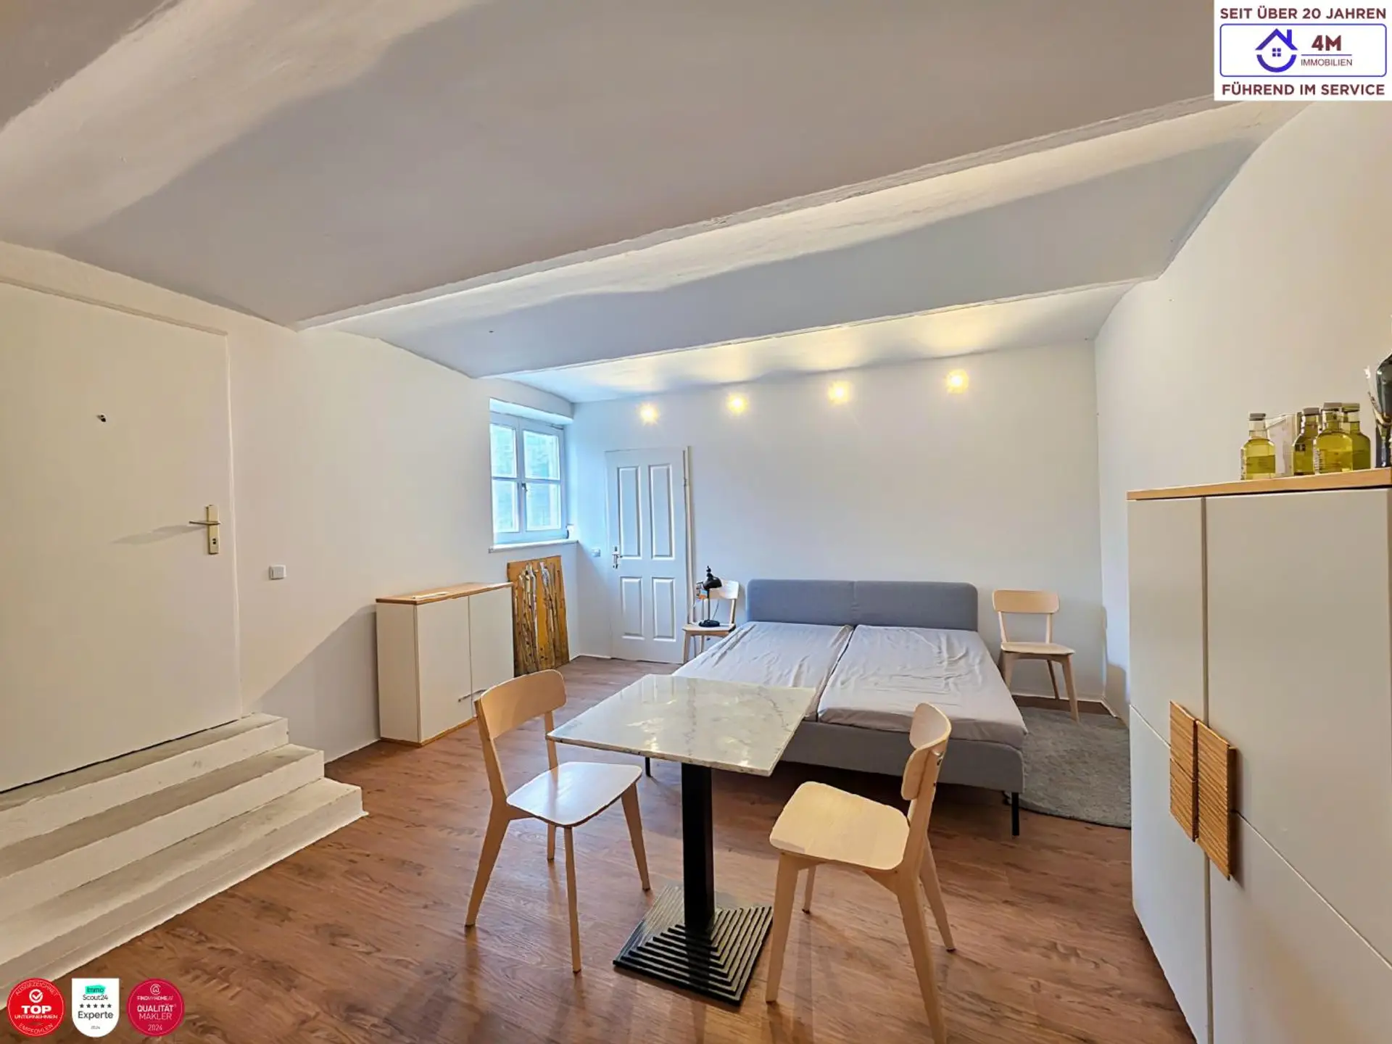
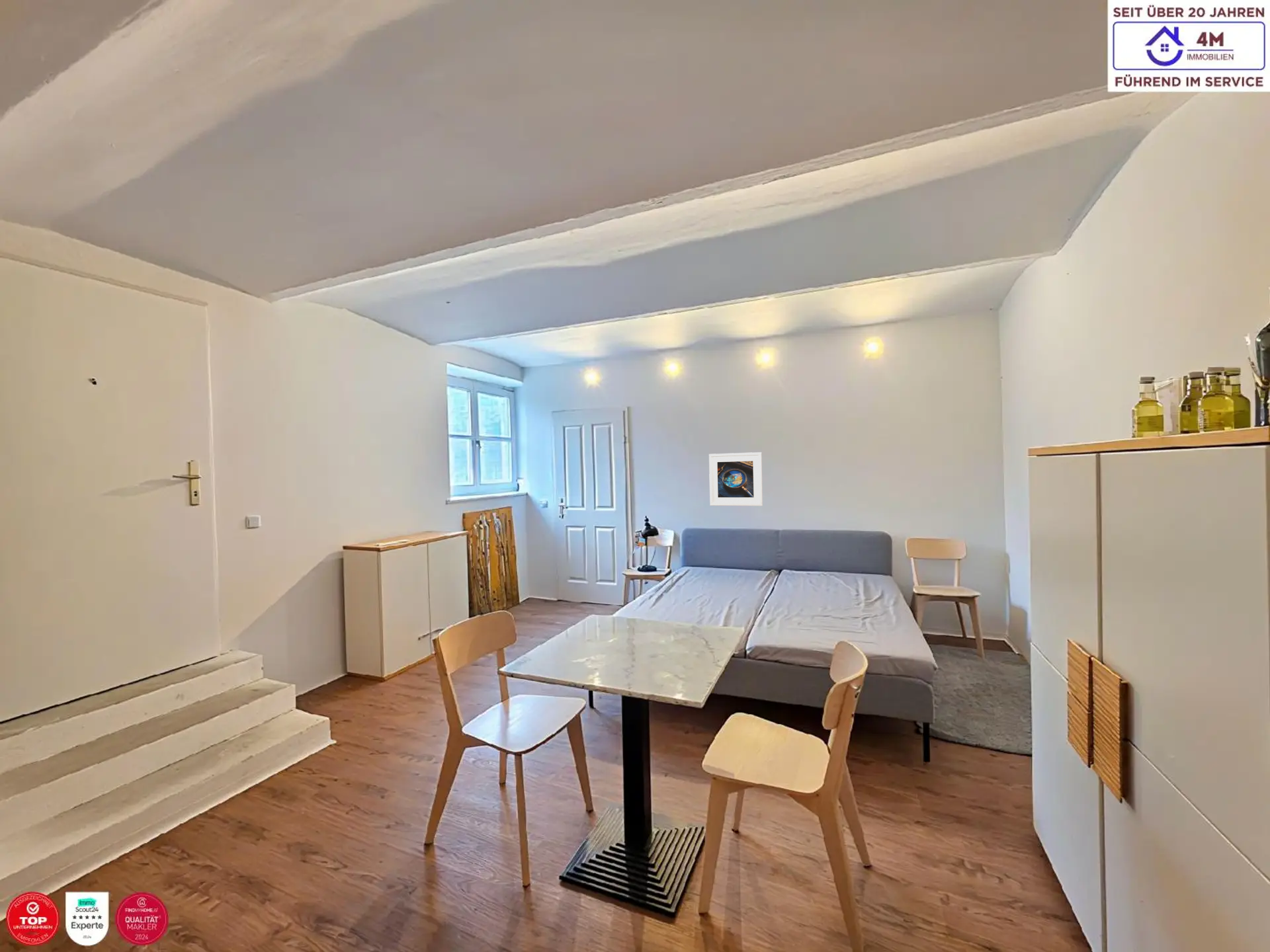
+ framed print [708,452,763,506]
